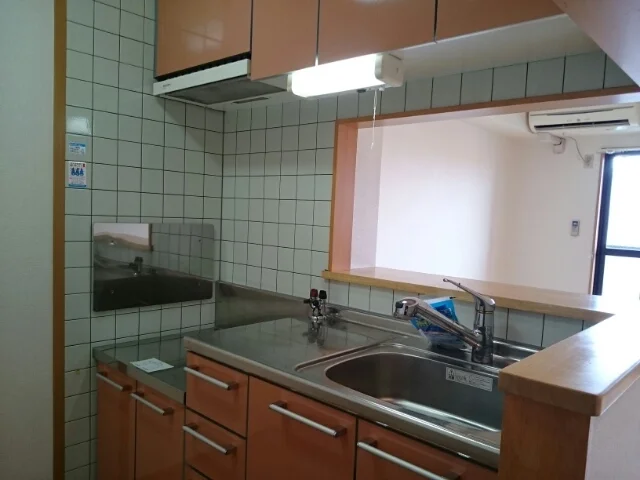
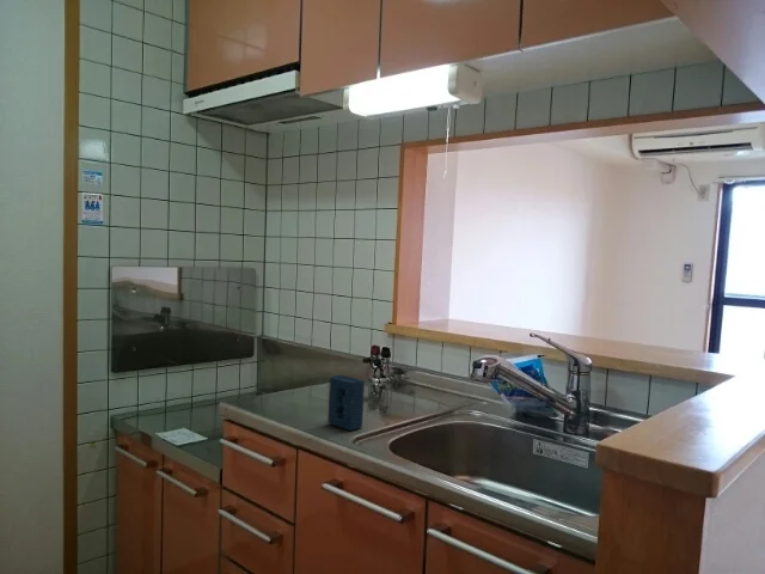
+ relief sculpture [326,374,366,432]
